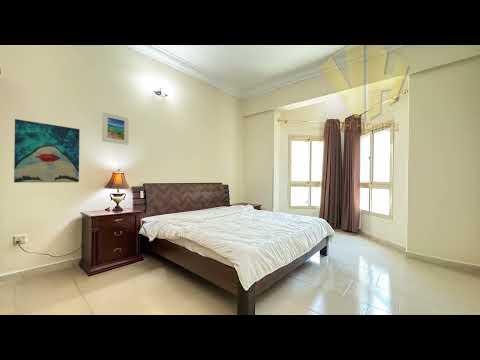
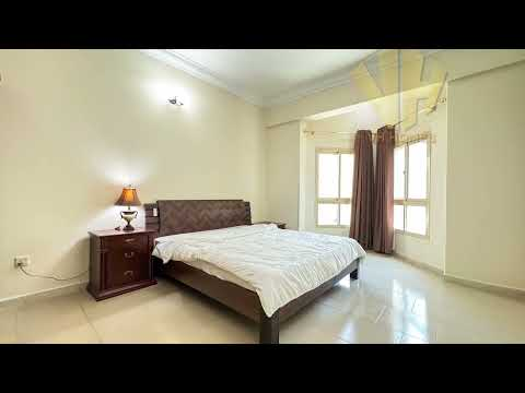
- wall art [13,118,81,183]
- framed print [101,111,130,146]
